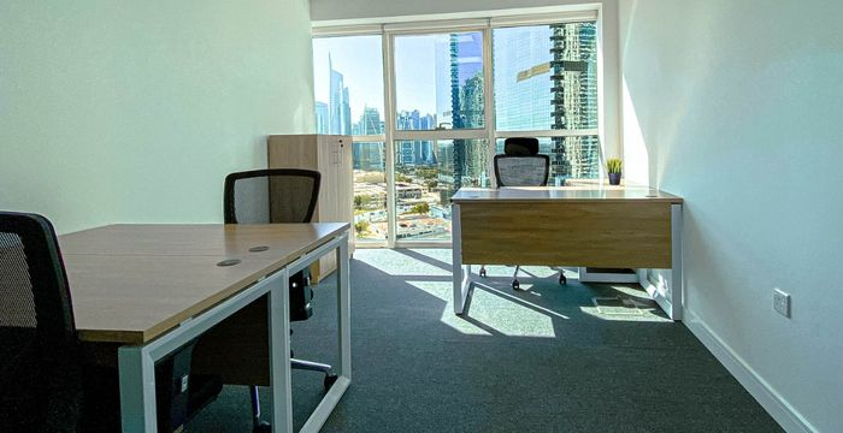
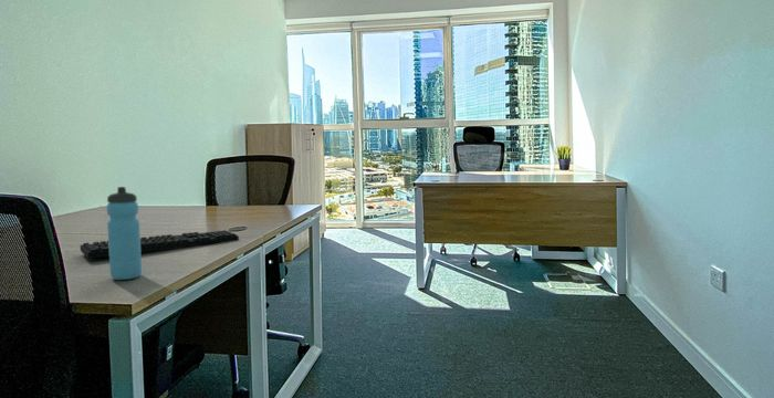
+ water bottle [106,186,143,281]
+ keyboard [80,229,240,260]
